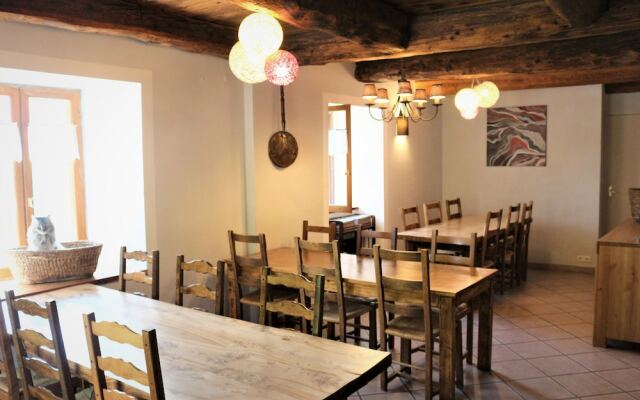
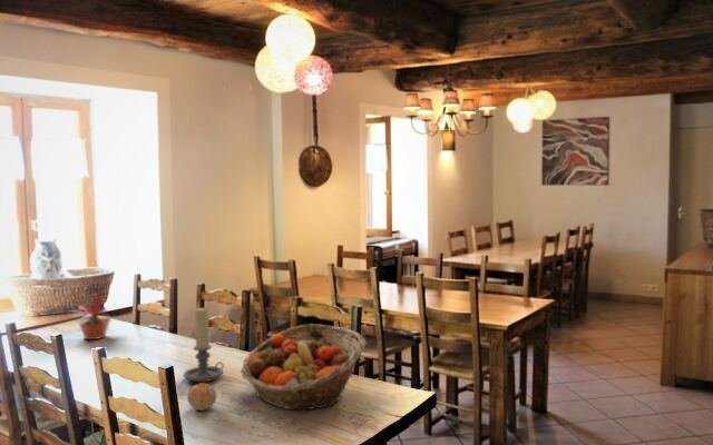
+ candle holder [183,306,225,383]
+ fruit [186,382,217,412]
+ fruit basket [240,323,367,411]
+ potted plant [67,293,119,340]
